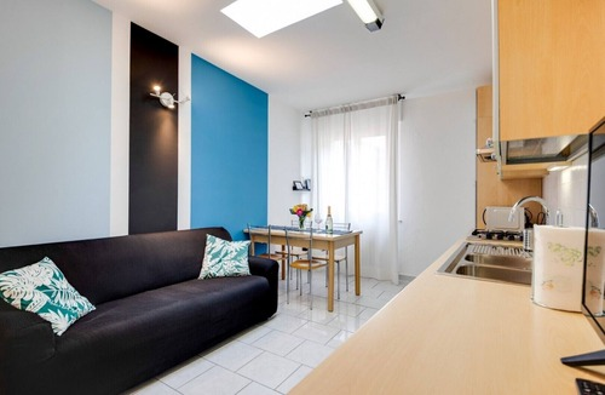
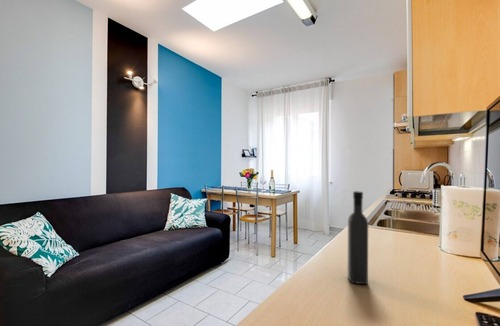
+ wine bottle [347,190,369,285]
